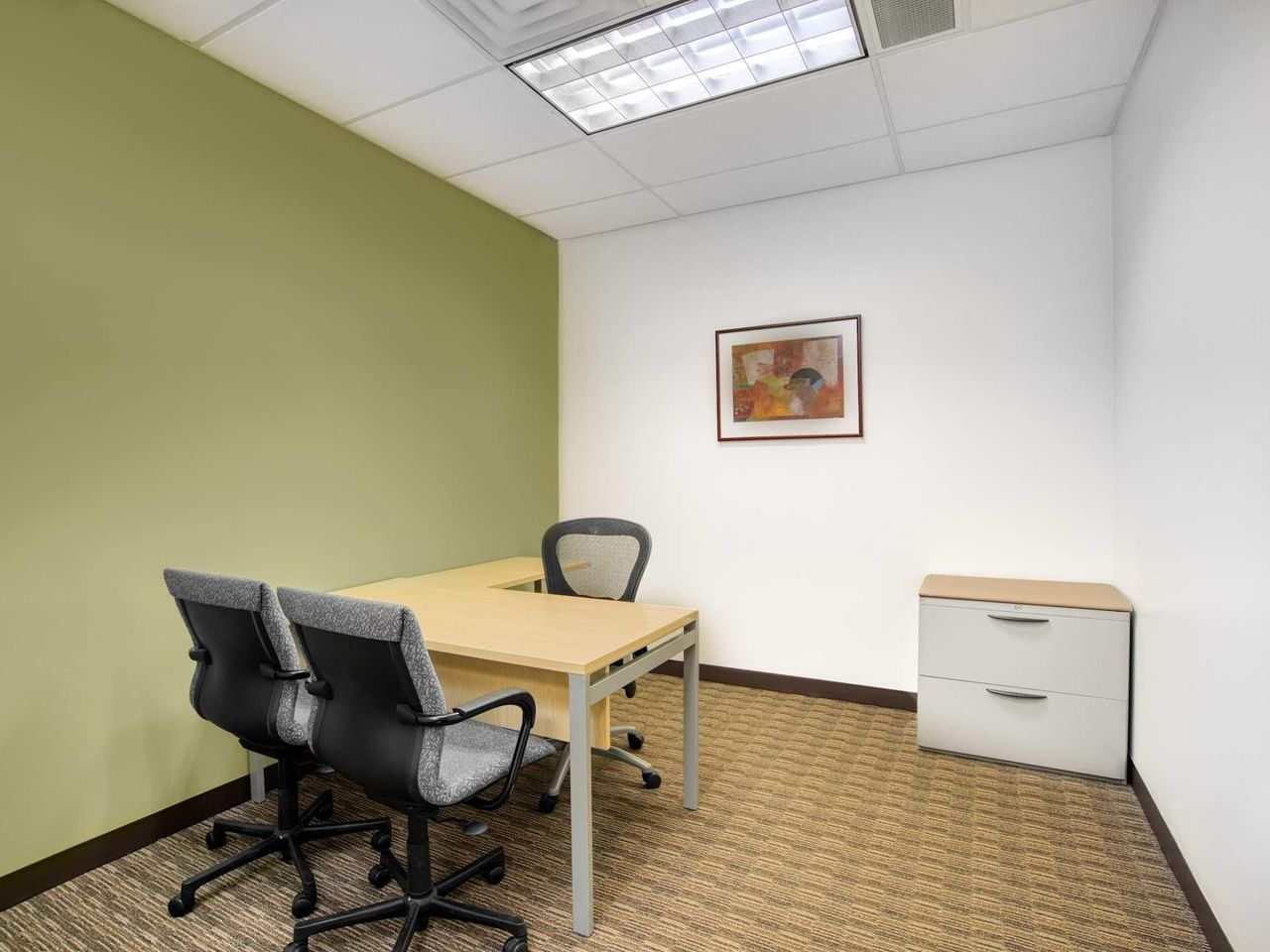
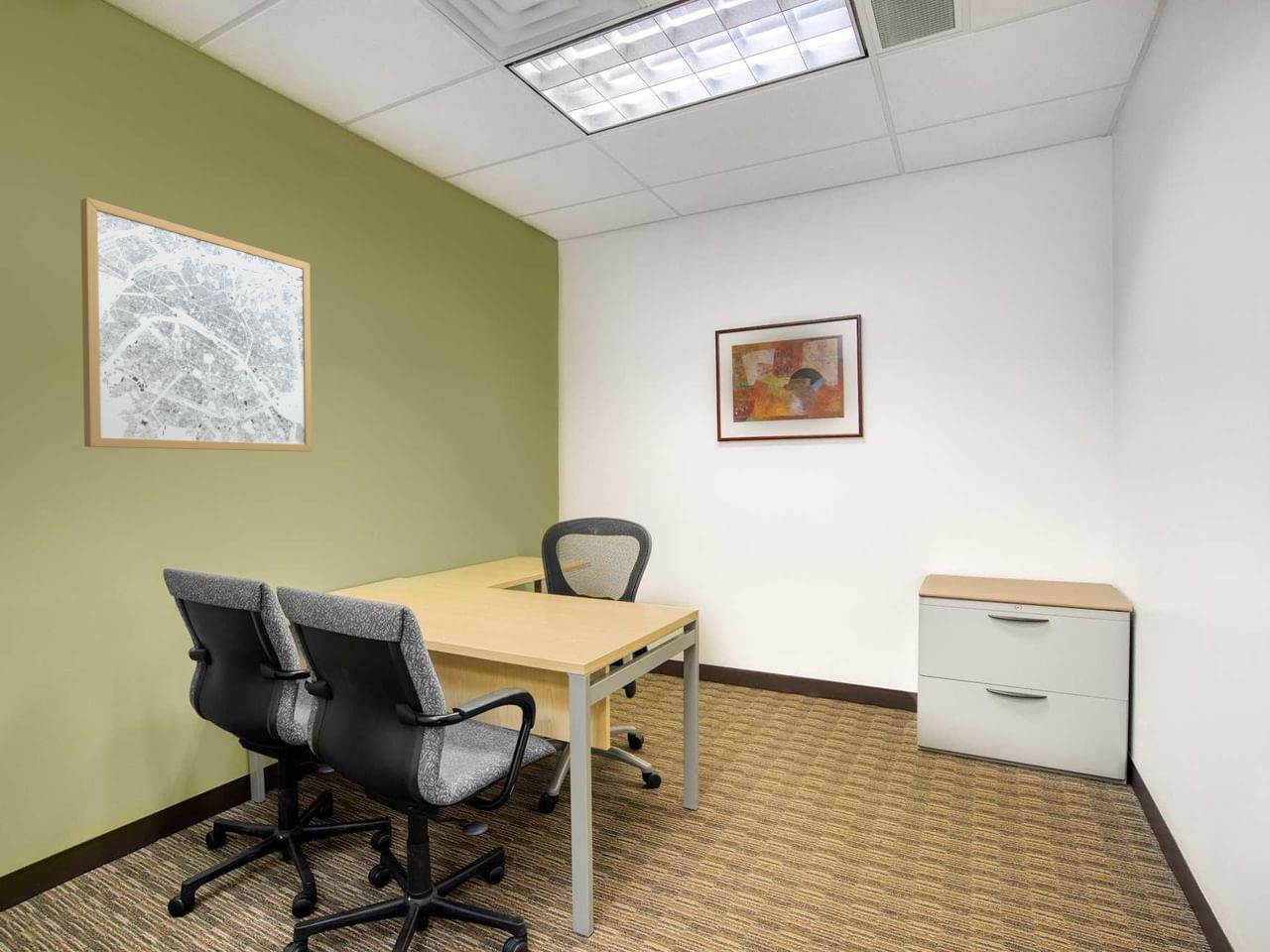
+ wall art [79,196,314,452]
